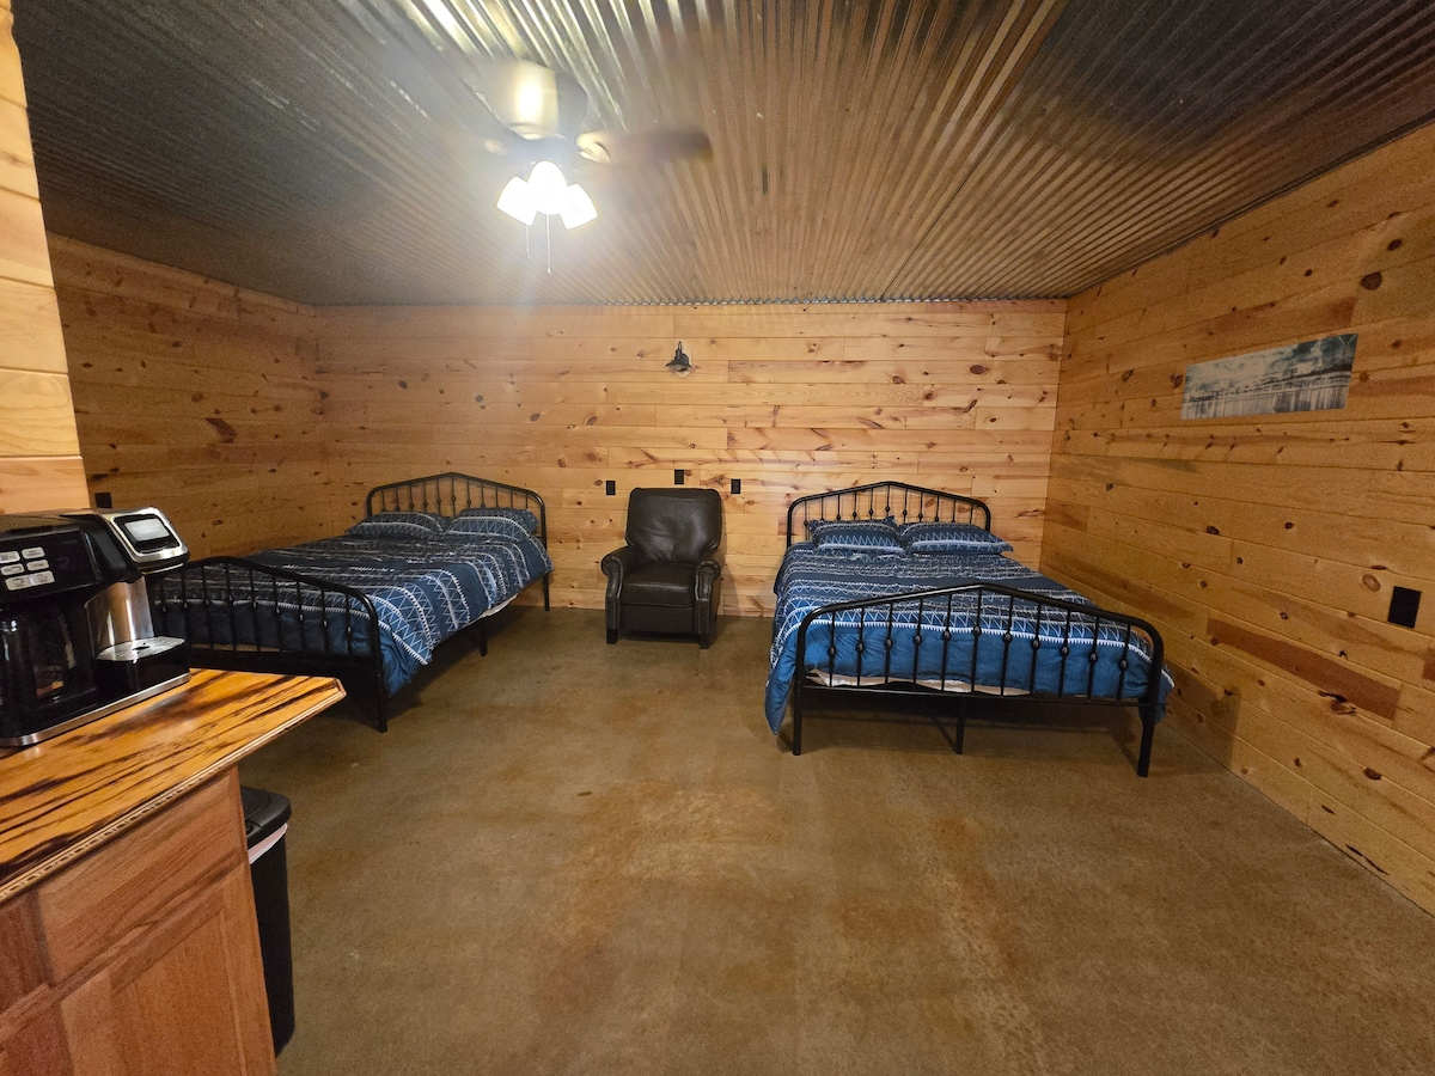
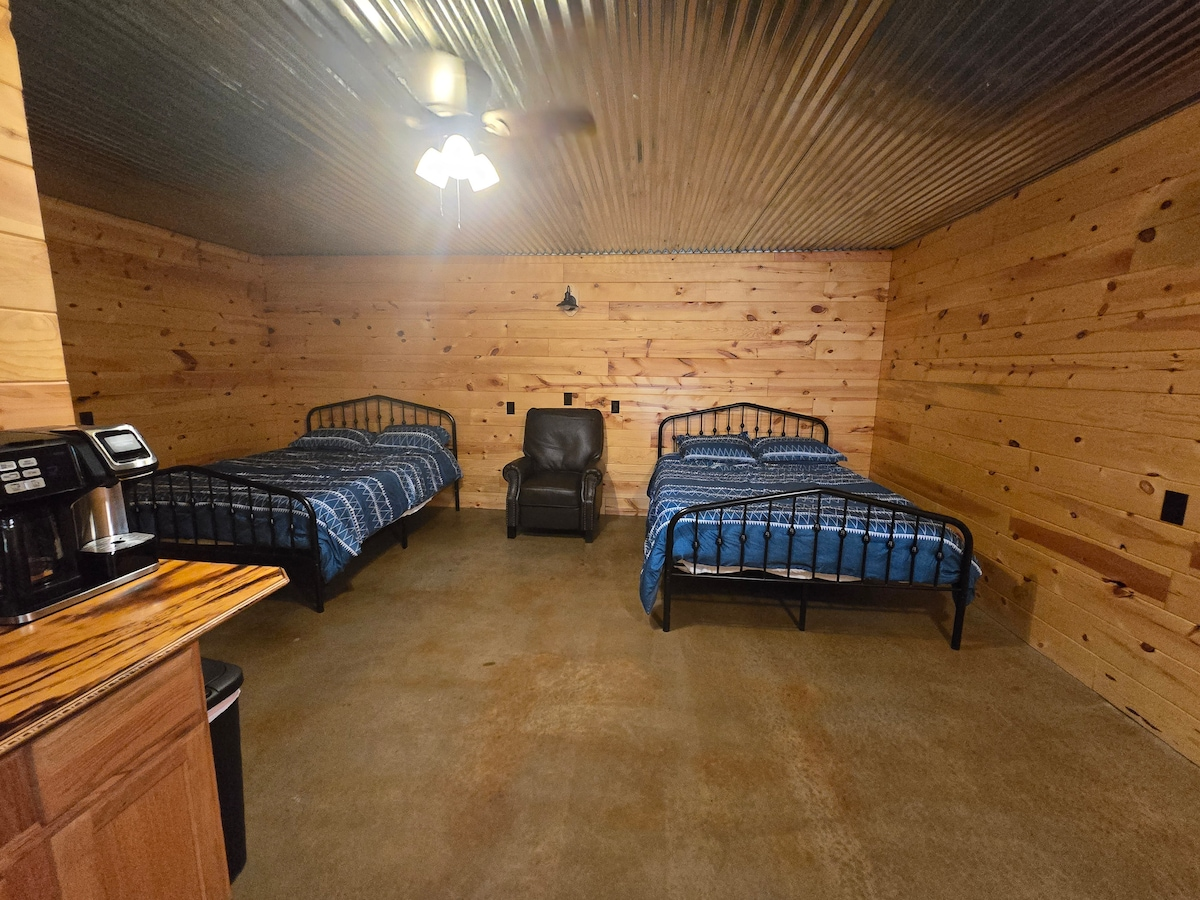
- wall art [1179,332,1360,421]
